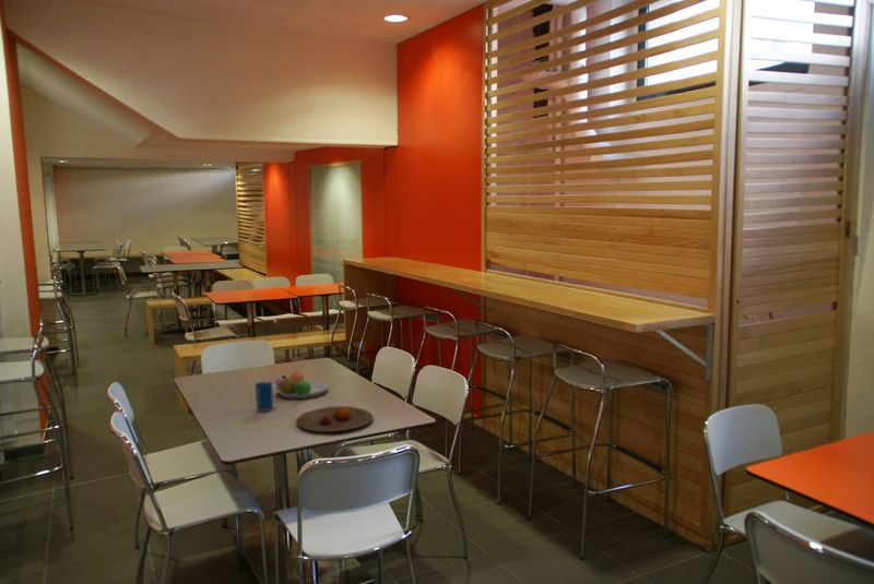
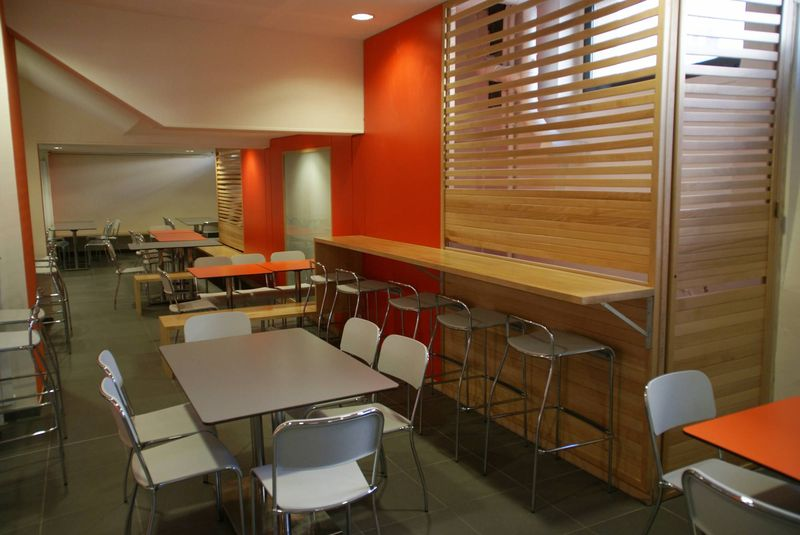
- fruit bowl [274,370,329,400]
- plate [295,405,374,432]
- beverage can [255,379,274,413]
